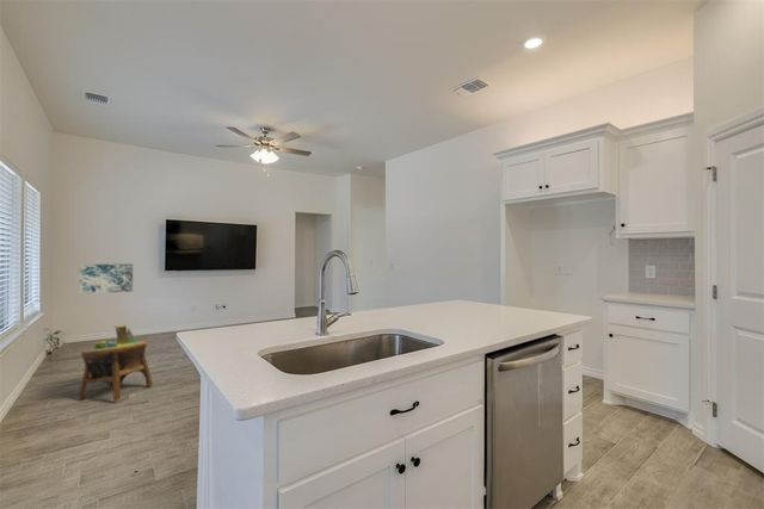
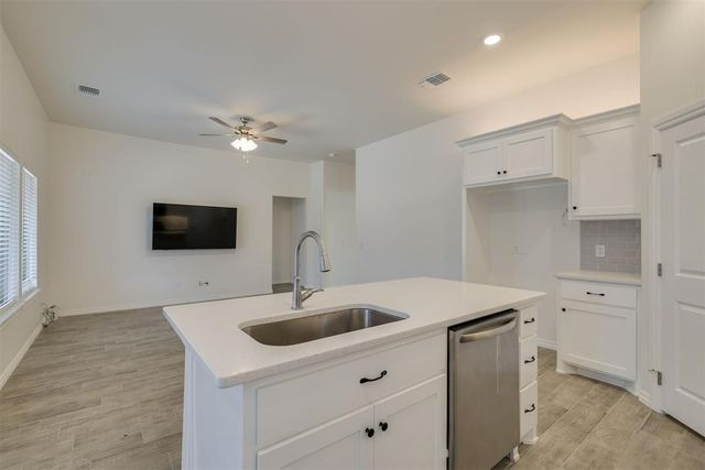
- side table [78,324,154,402]
- wall art [78,263,134,296]
